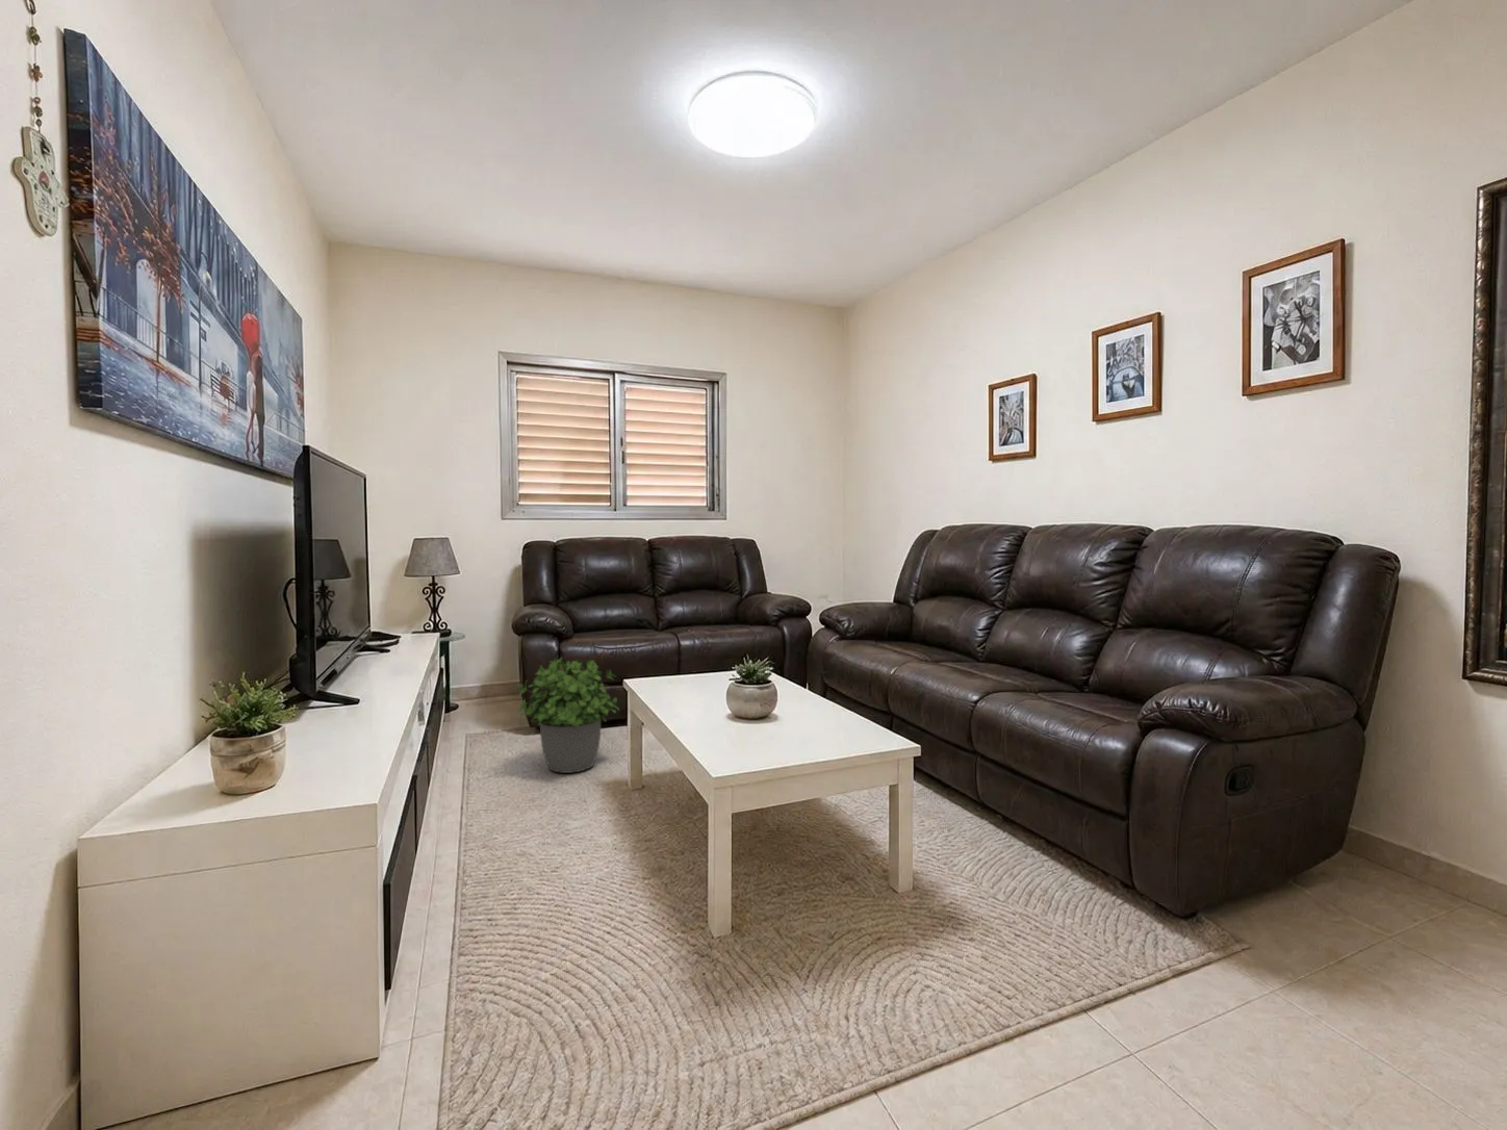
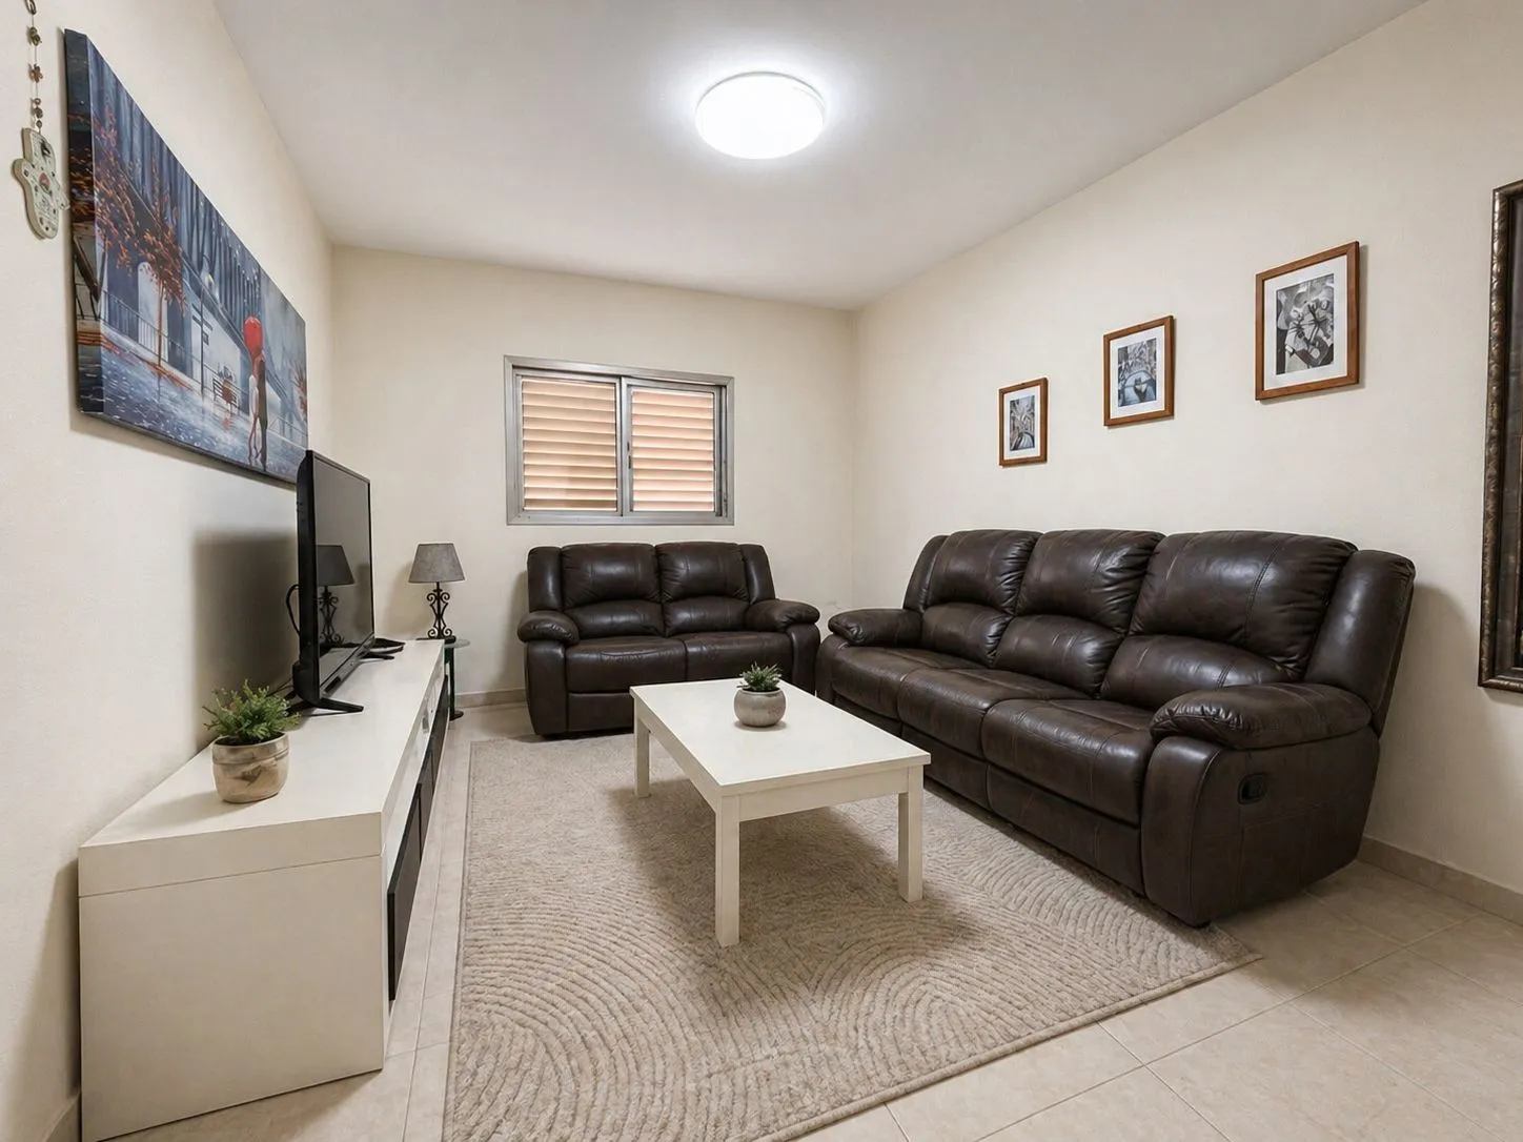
- potted plant [516,655,621,774]
